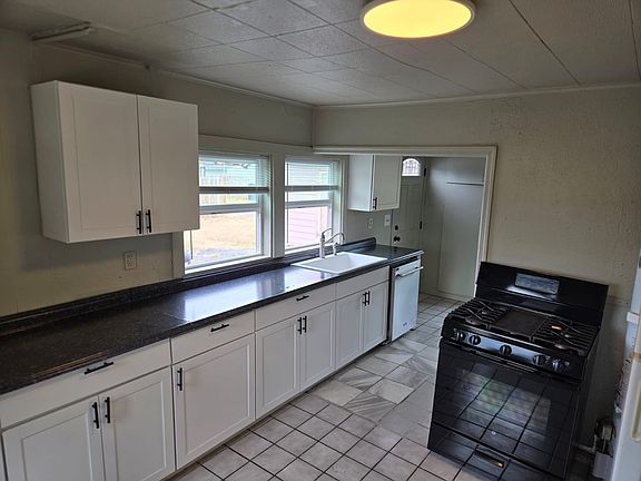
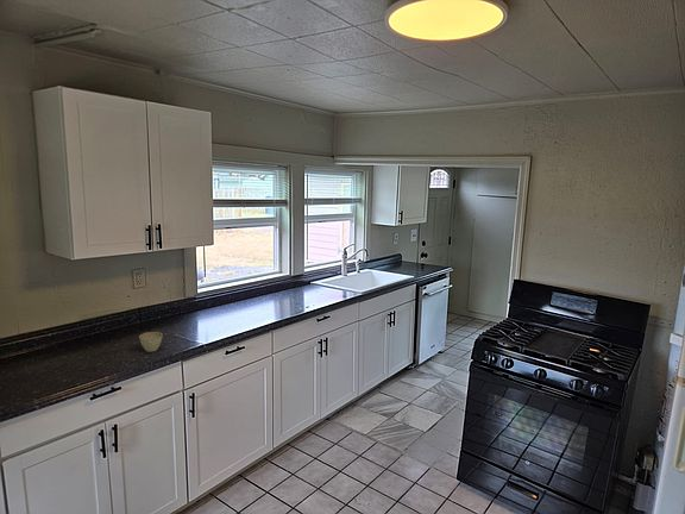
+ flower pot [138,331,164,353]
